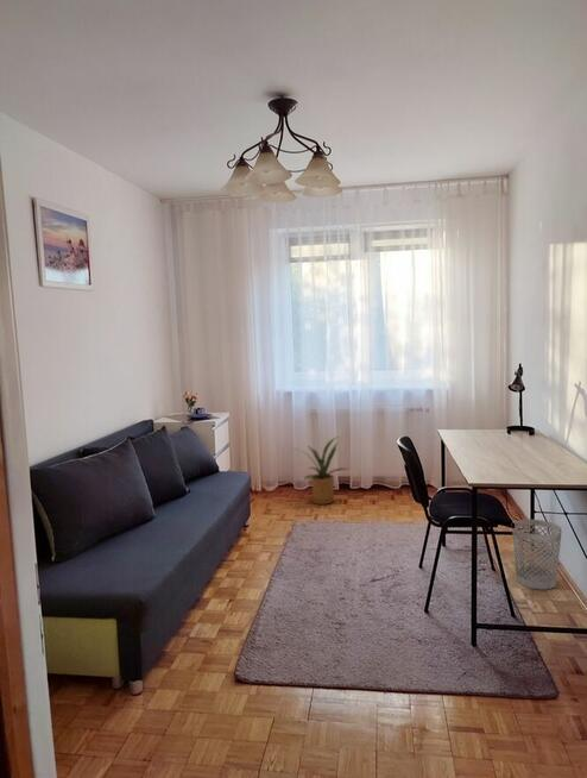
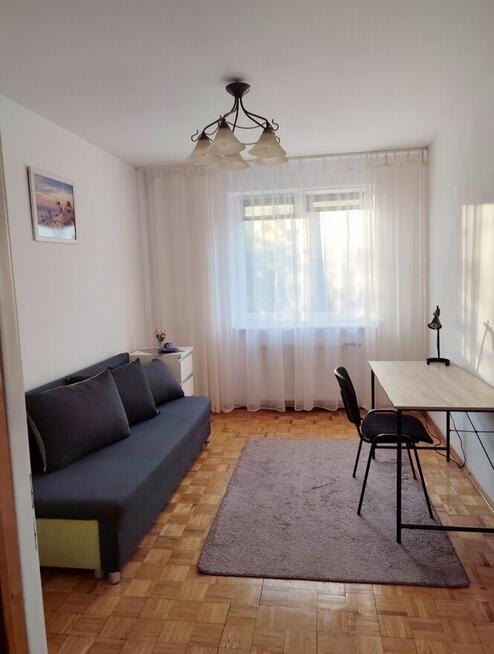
- wastebasket [511,519,563,590]
- house plant [289,434,349,506]
